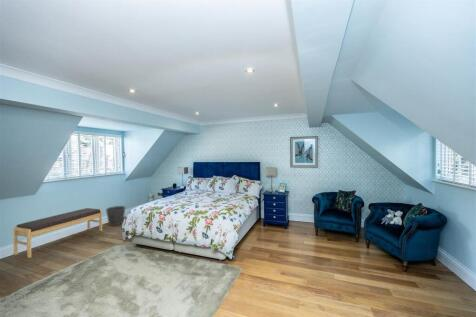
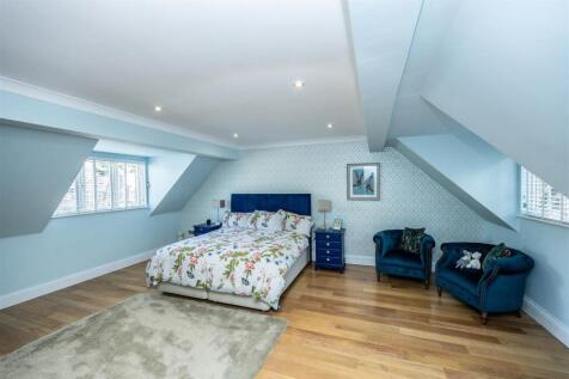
- waste bin [105,205,126,227]
- bench [12,207,103,259]
